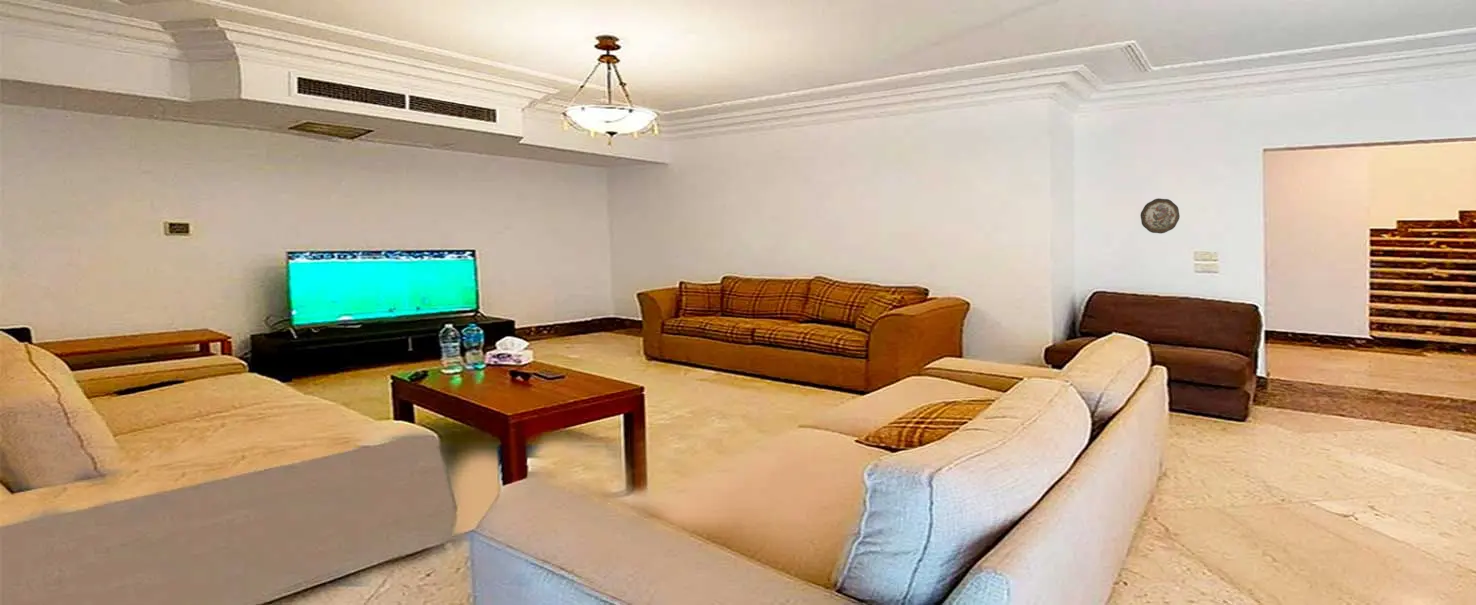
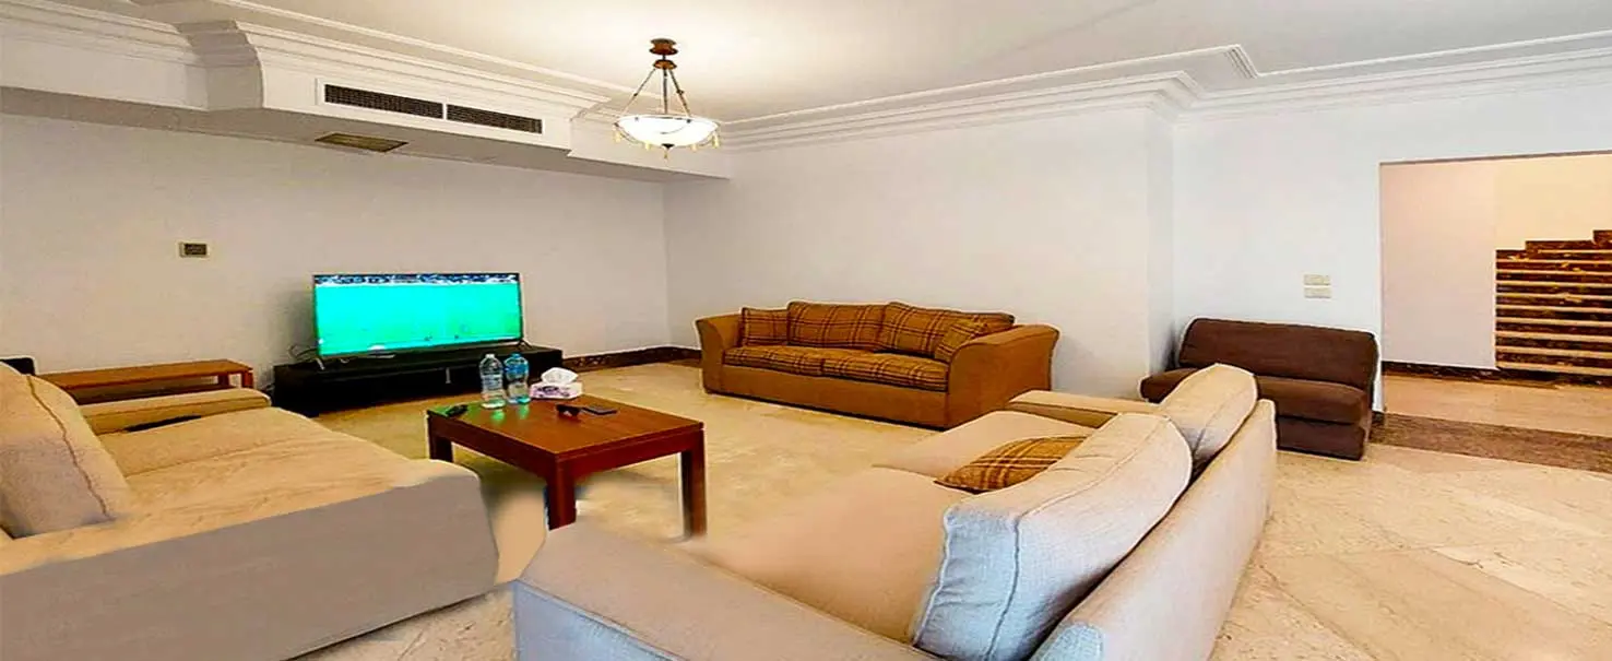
- decorative plate [1140,197,1181,234]
